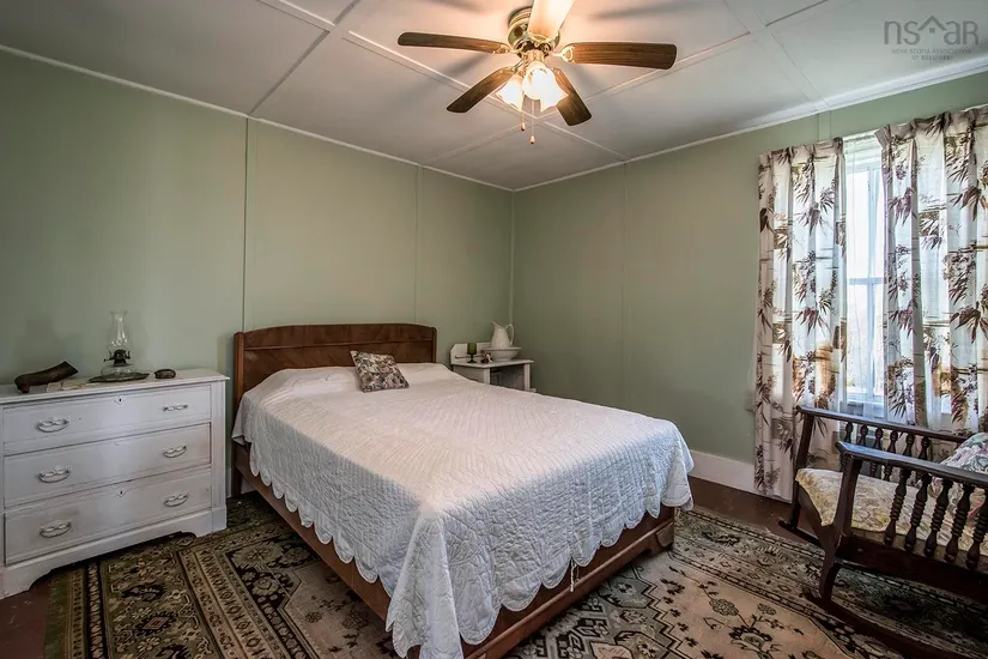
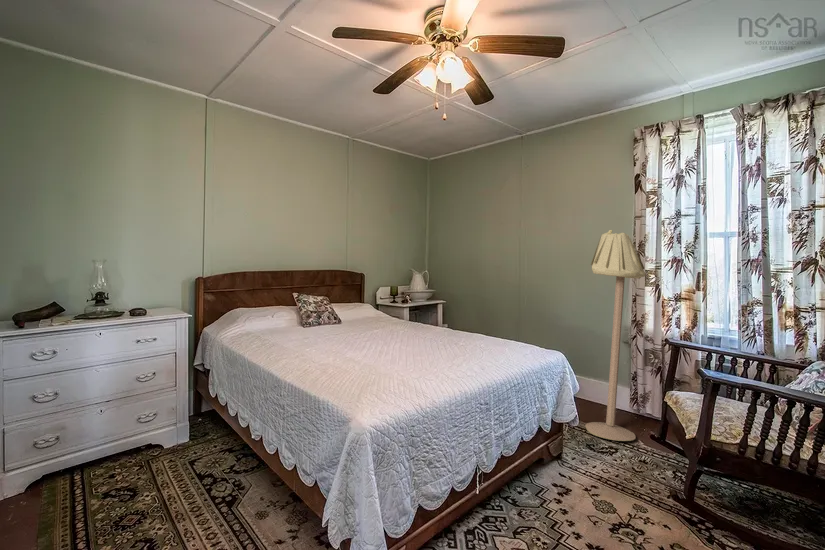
+ floor lamp [584,229,647,442]
